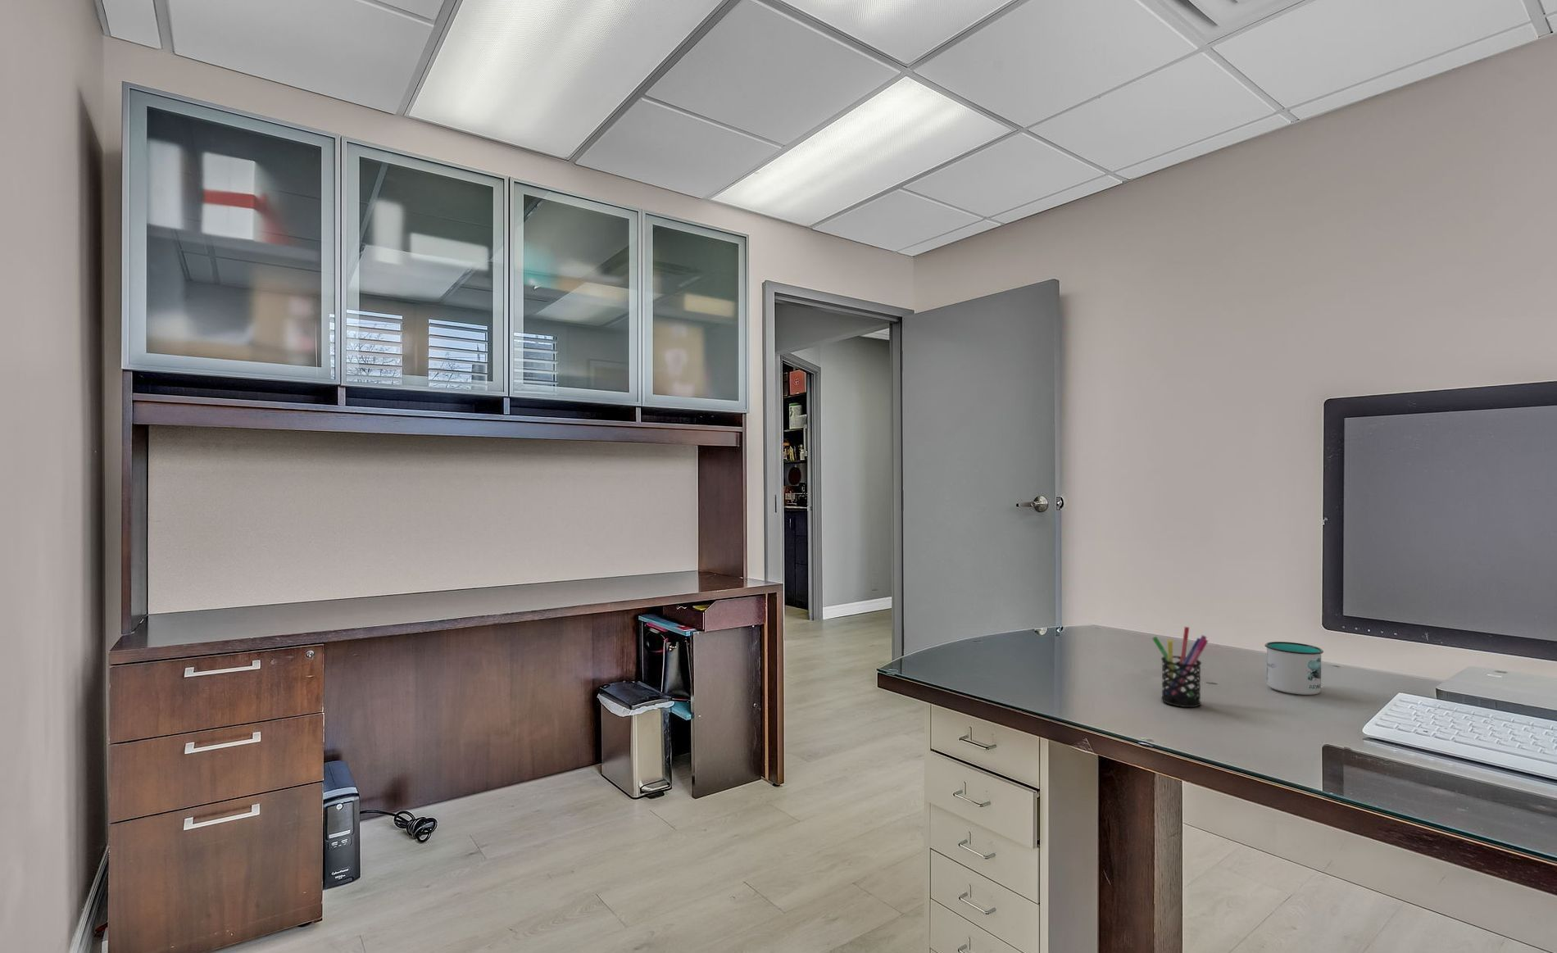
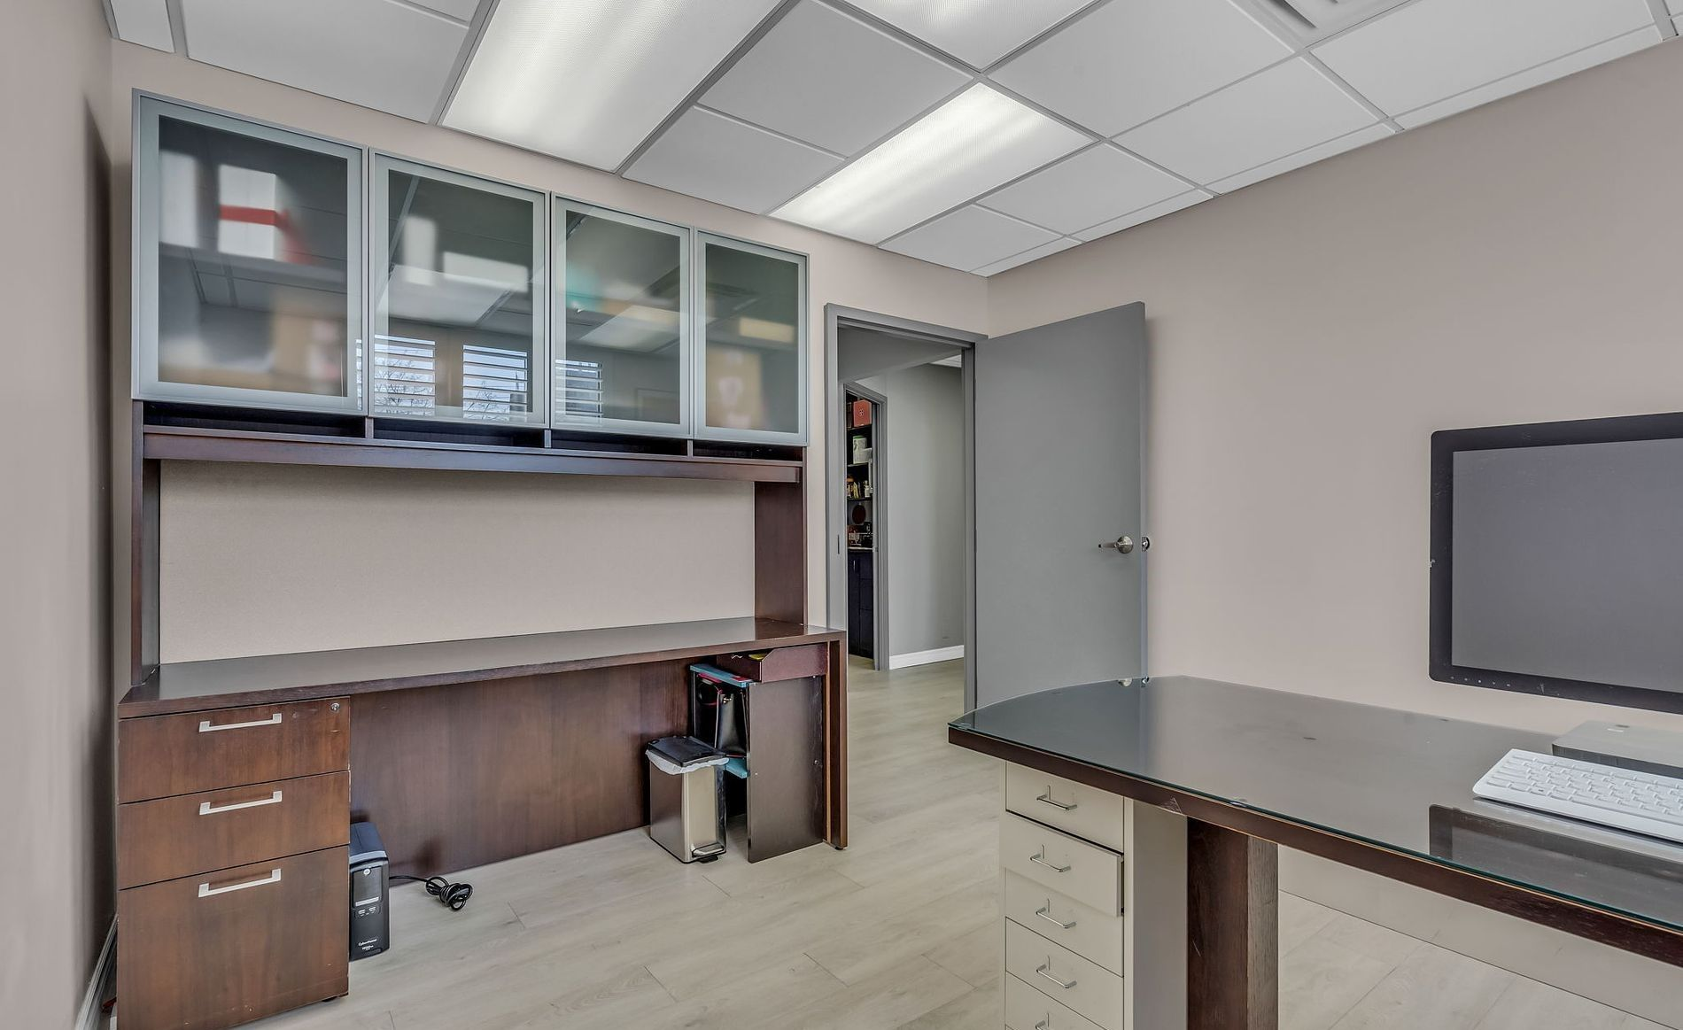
- mug [1263,641,1325,696]
- pen holder [1151,626,1209,708]
